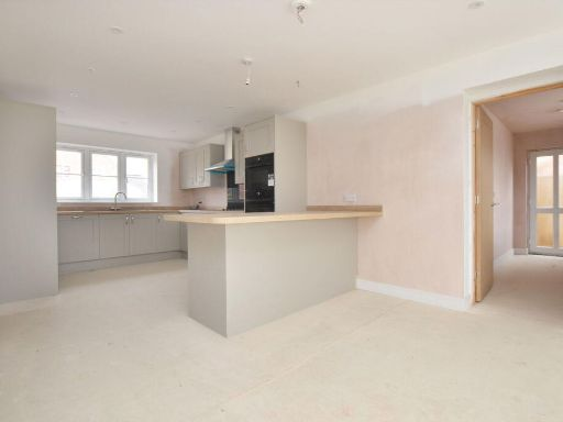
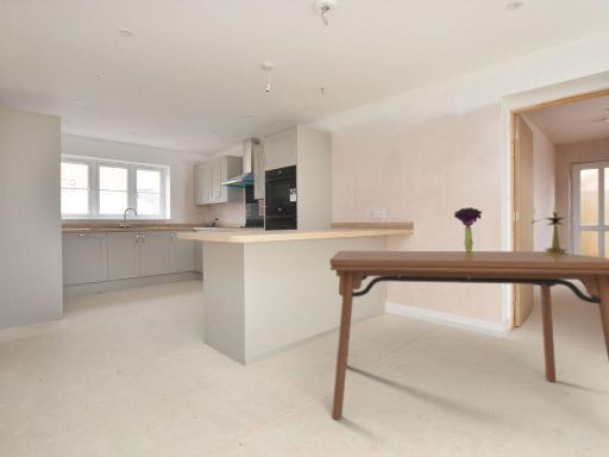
+ dining table [328,250,609,421]
+ candlestick [542,204,570,253]
+ bouquet [453,206,483,252]
